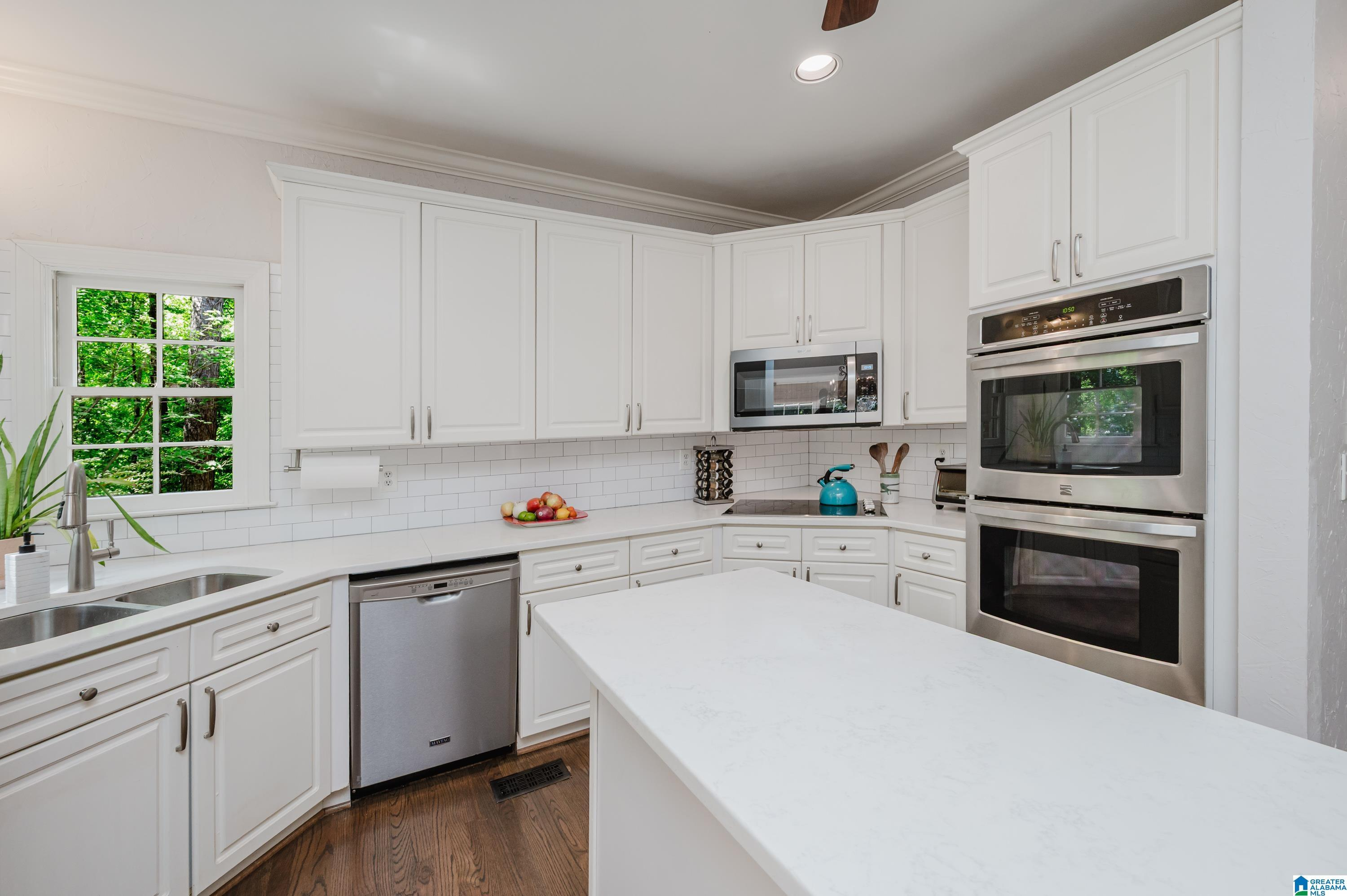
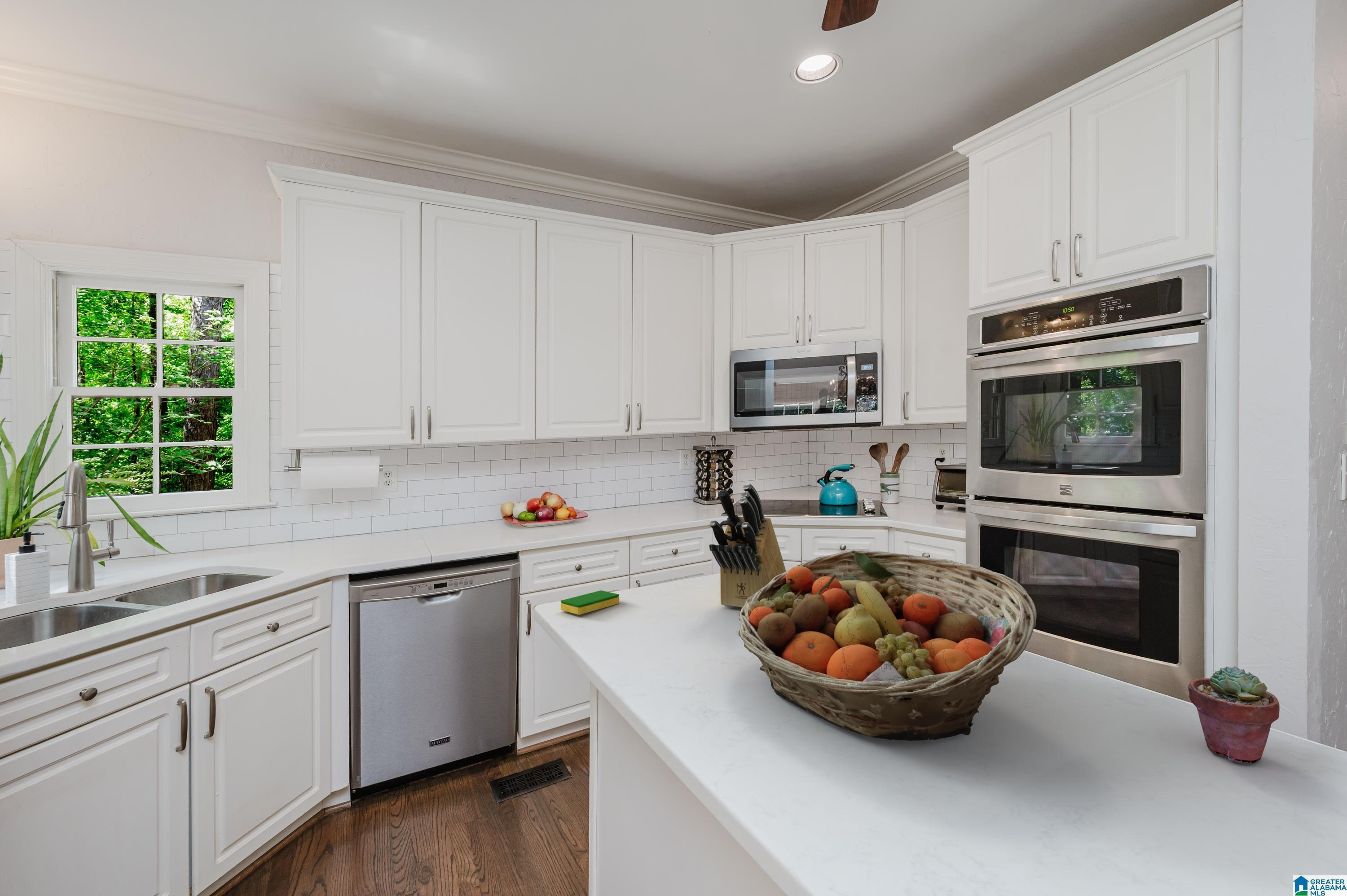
+ potted succulent [1188,666,1280,764]
+ fruit basket [738,550,1037,741]
+ knife block [709,483,786,608]
+ dish sponge [560,590,620,615]
